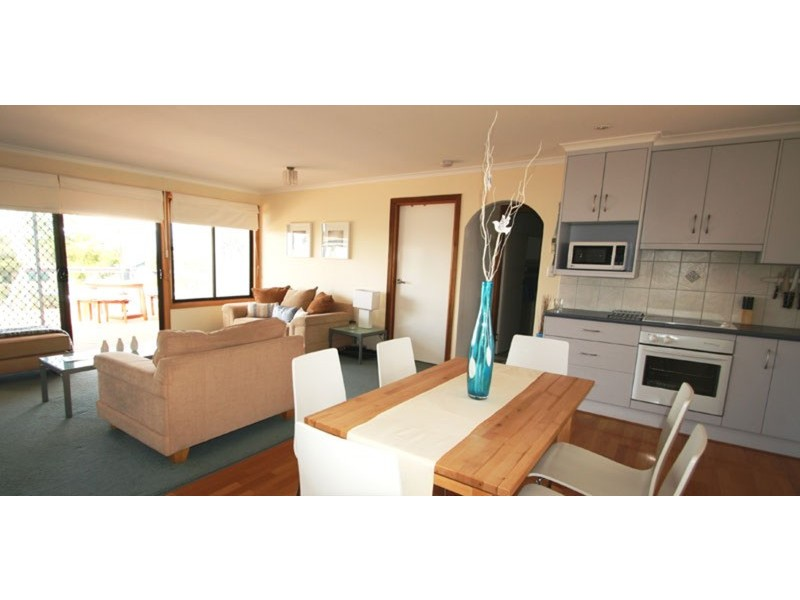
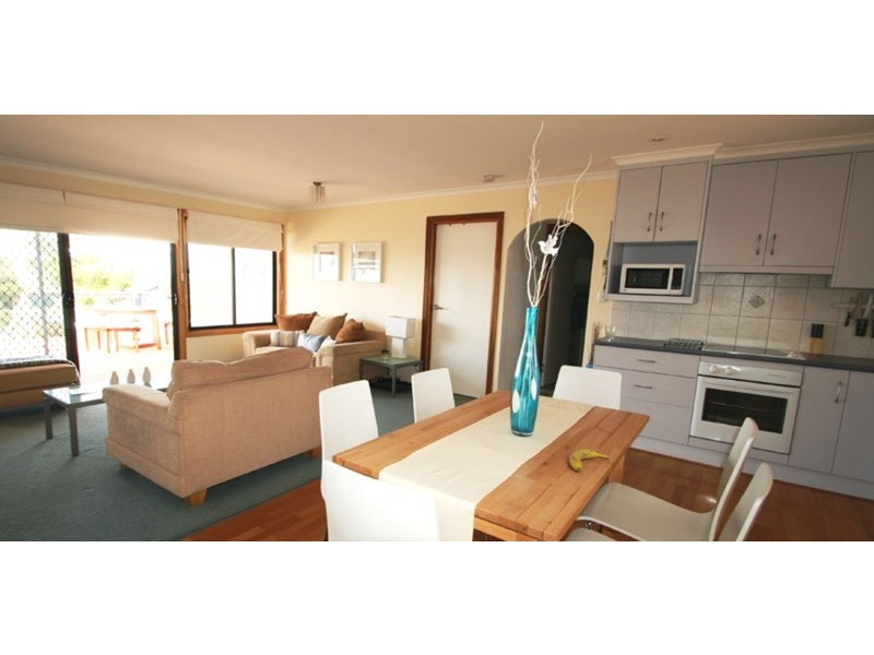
+ fruit [568,448,612,472]
